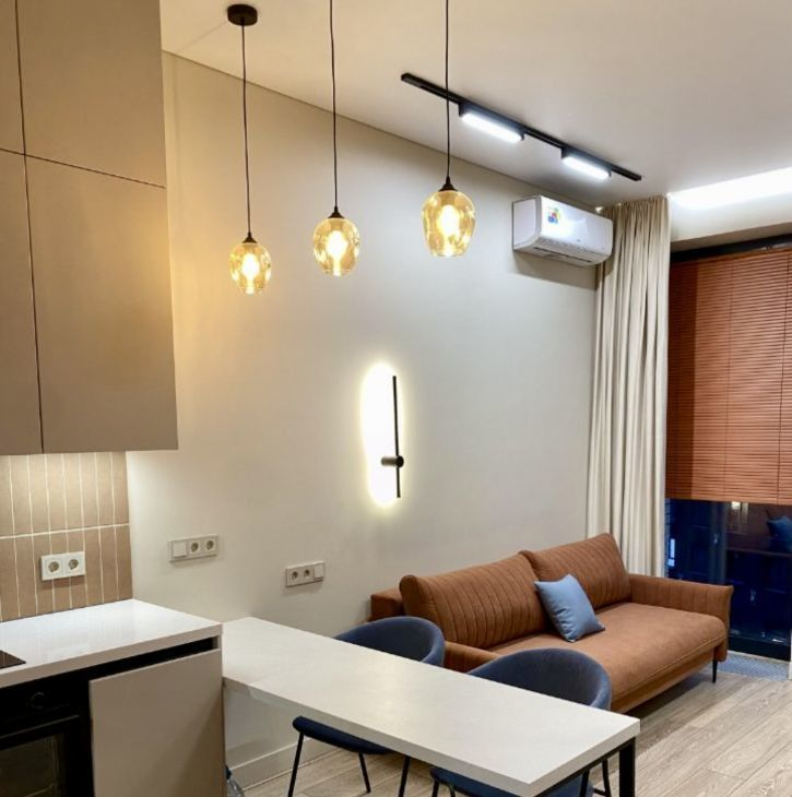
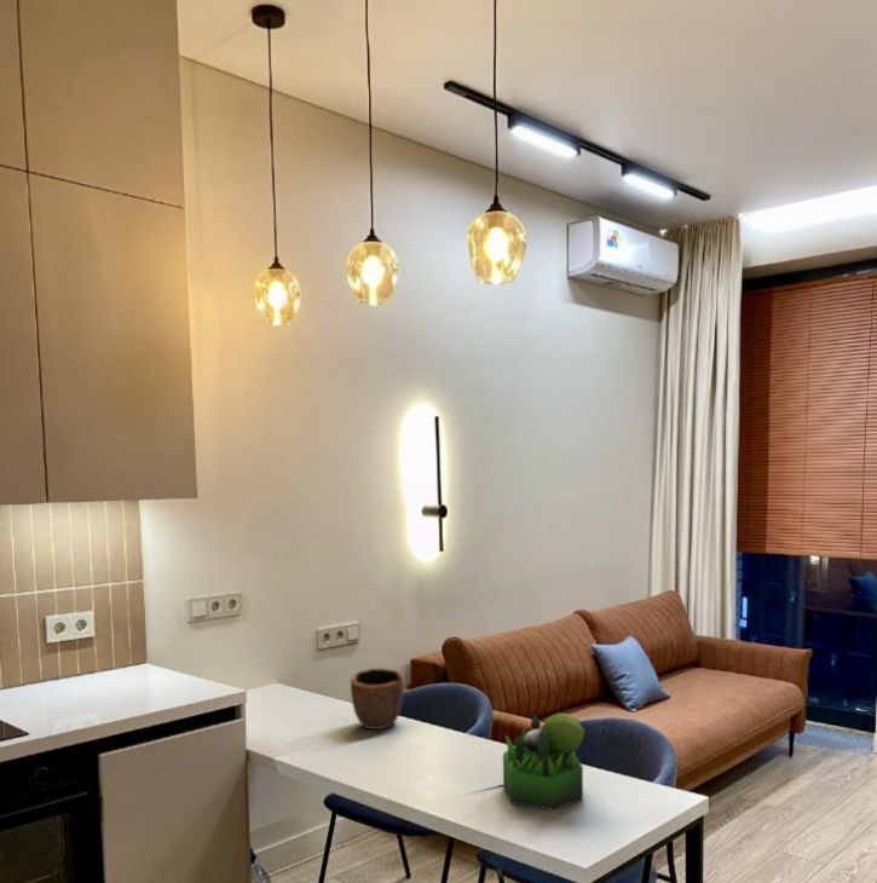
+ bowl [350,666,405,731]
+ plant [502,710,585,810]
